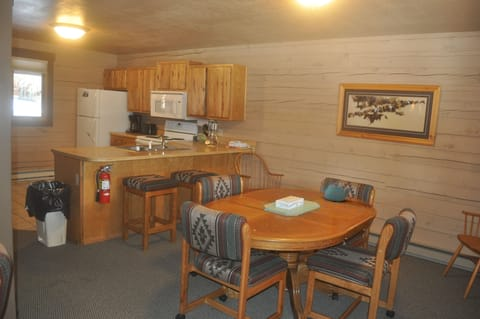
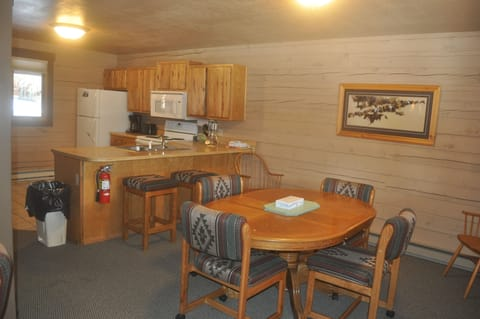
- teapot [319,181,351,202]
